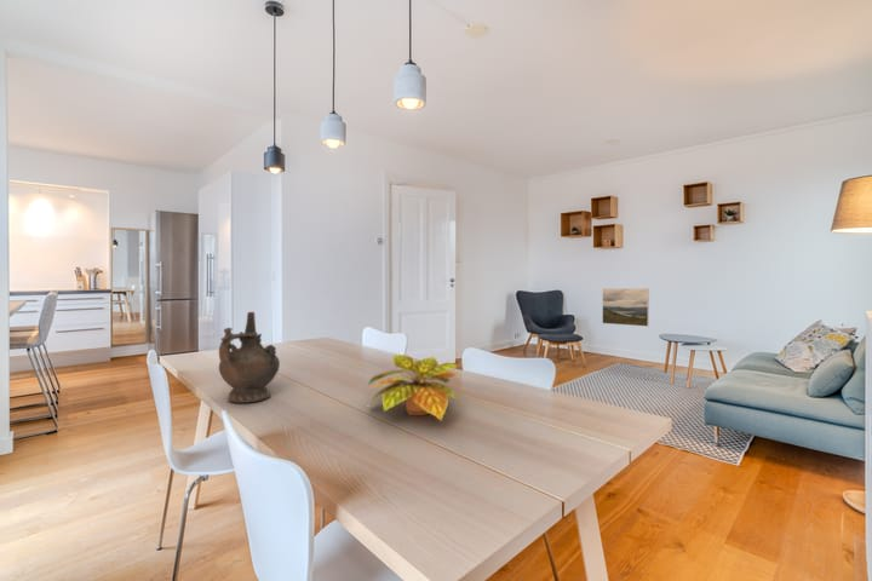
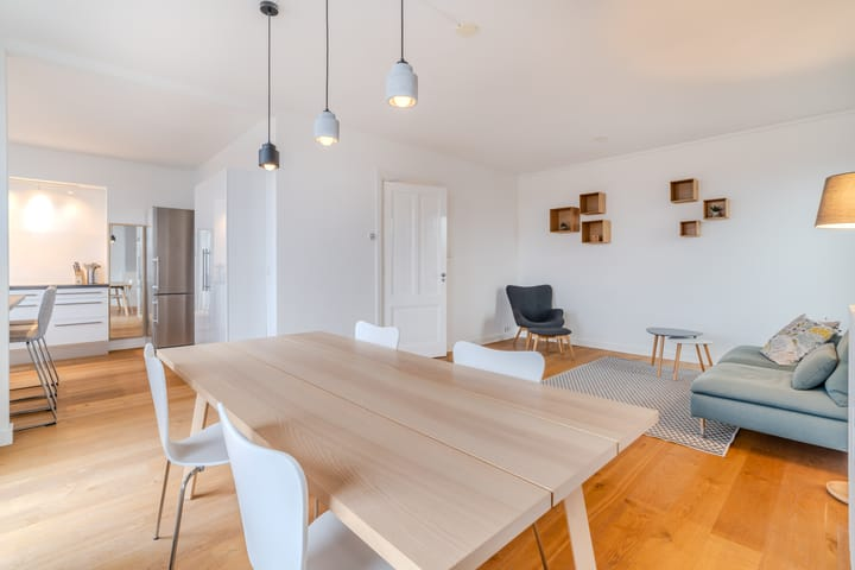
- ceremonial vessel [218,311,281,404]
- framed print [601,287,650,328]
- plant [367,353,463,422]
